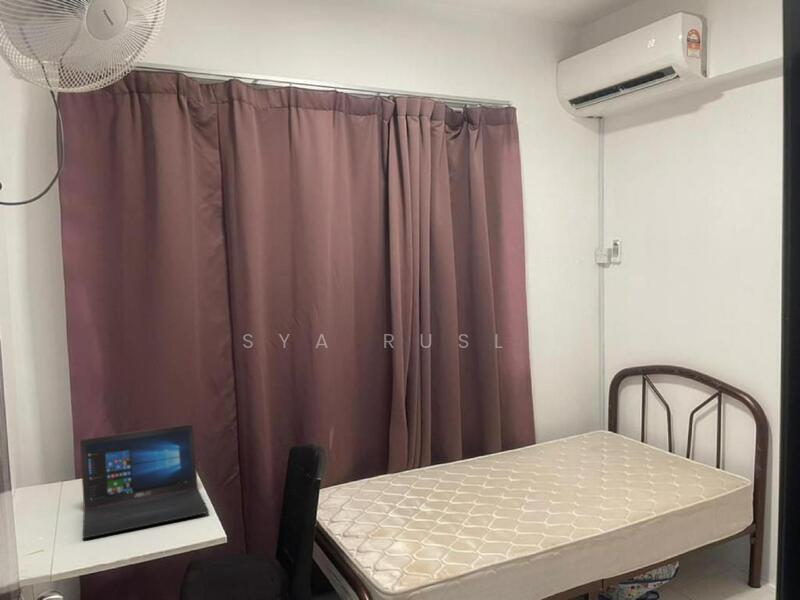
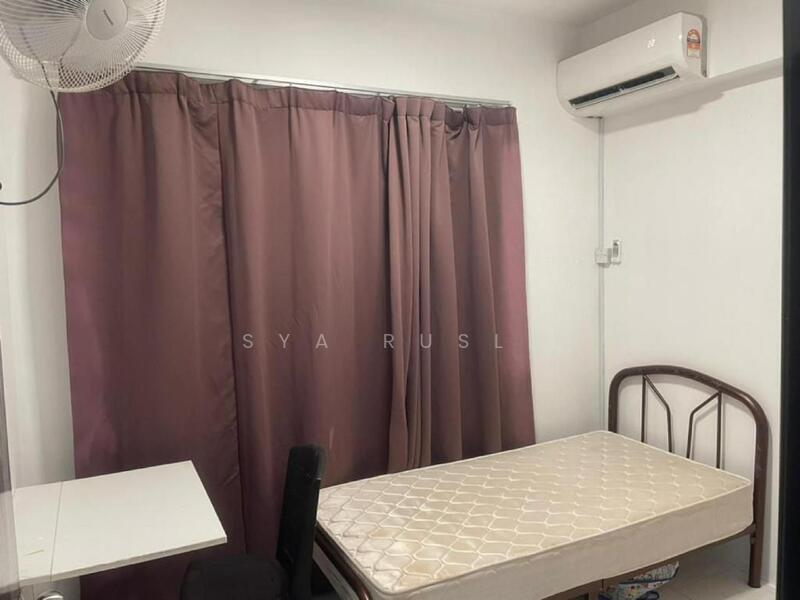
- laptop [79,423,210,539]
